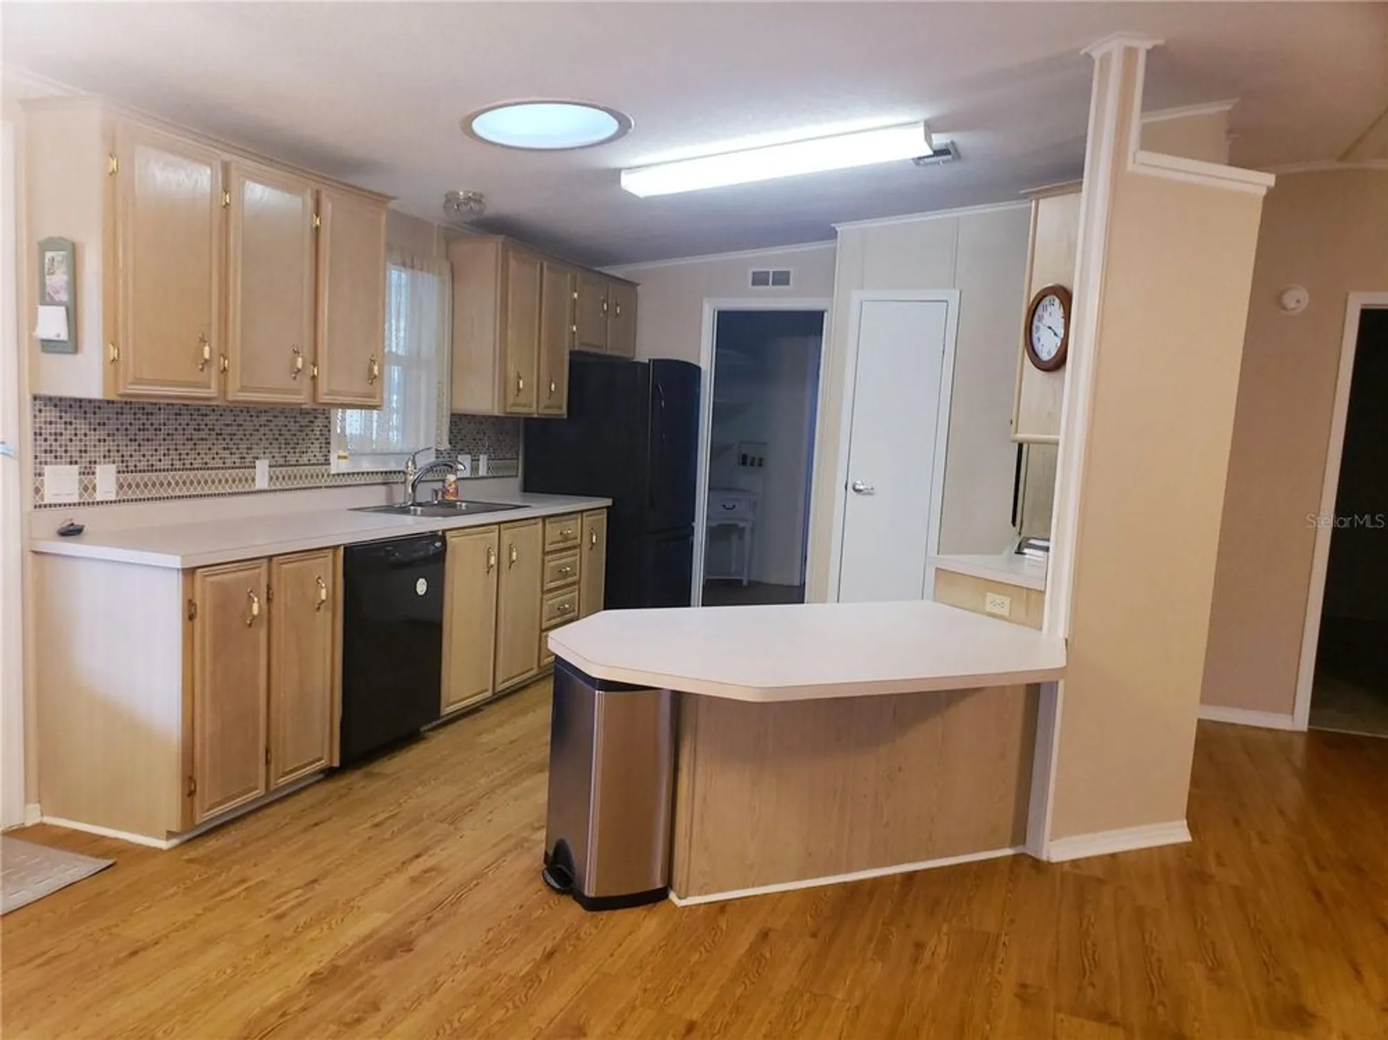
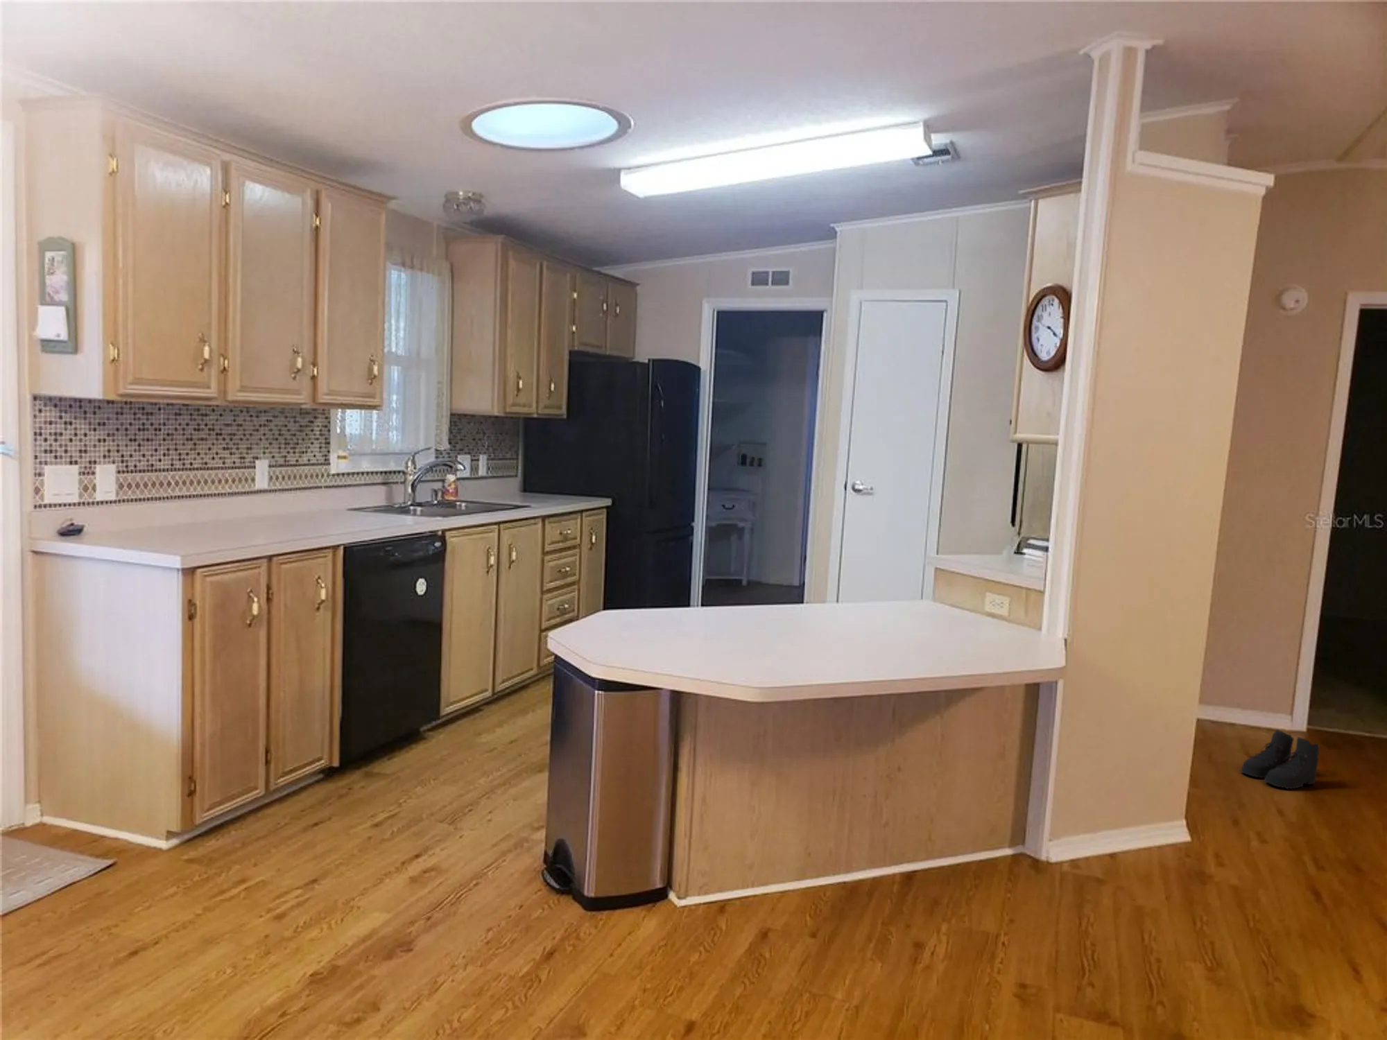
+ boots [1240,729,1320,790]
